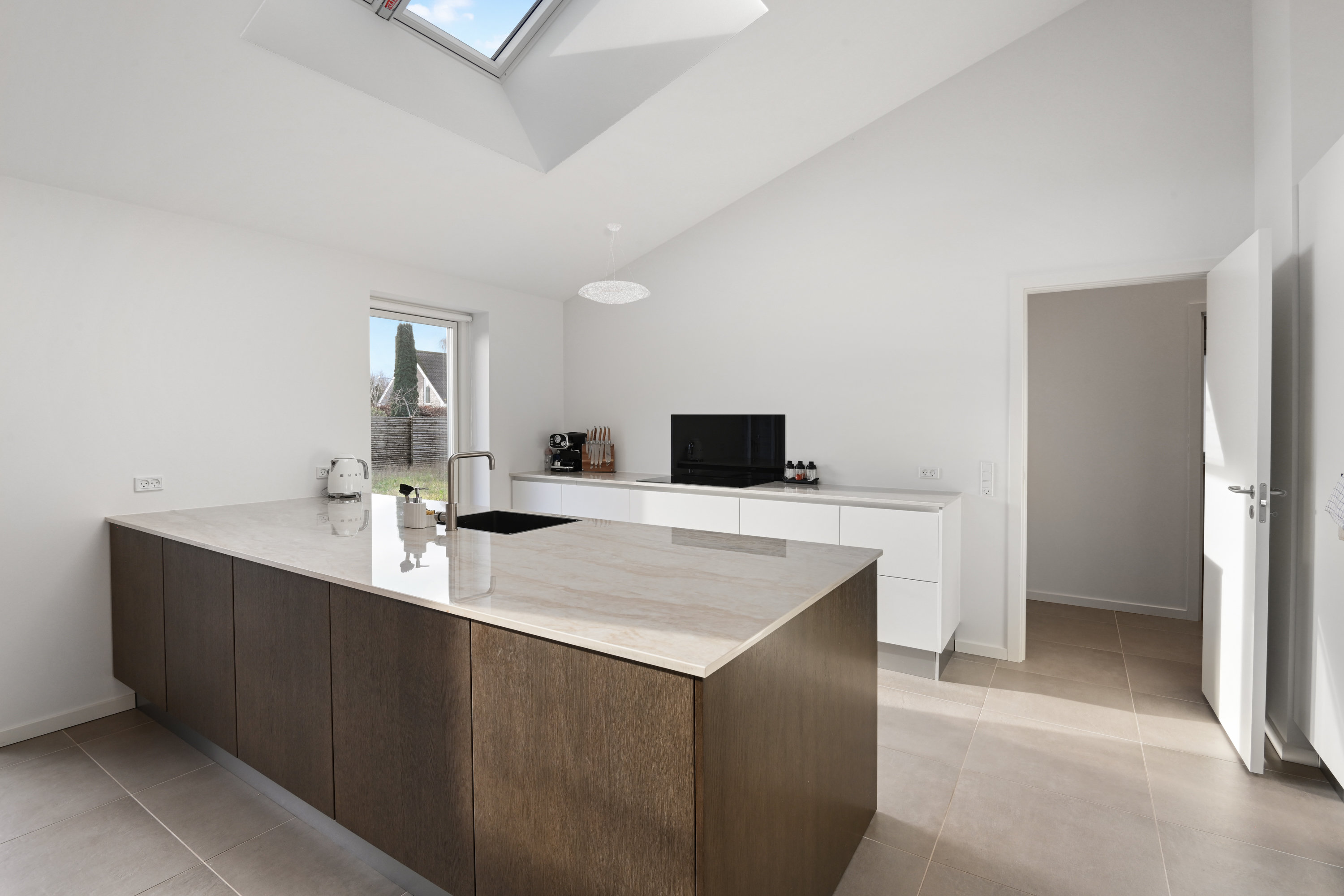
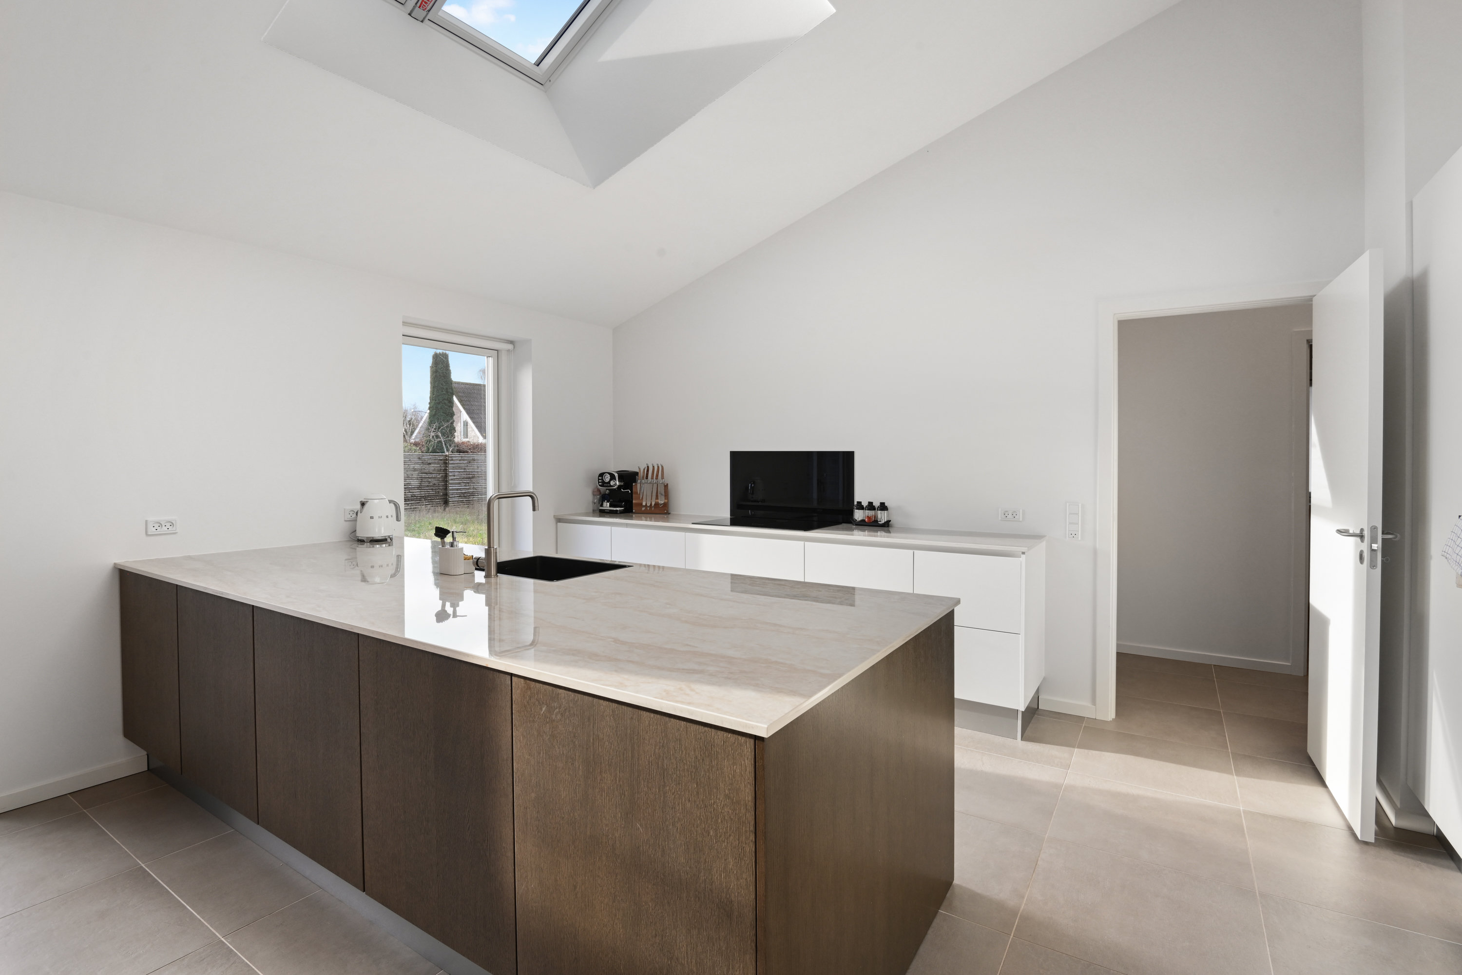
- pendant lamp [578,223,651,304]
